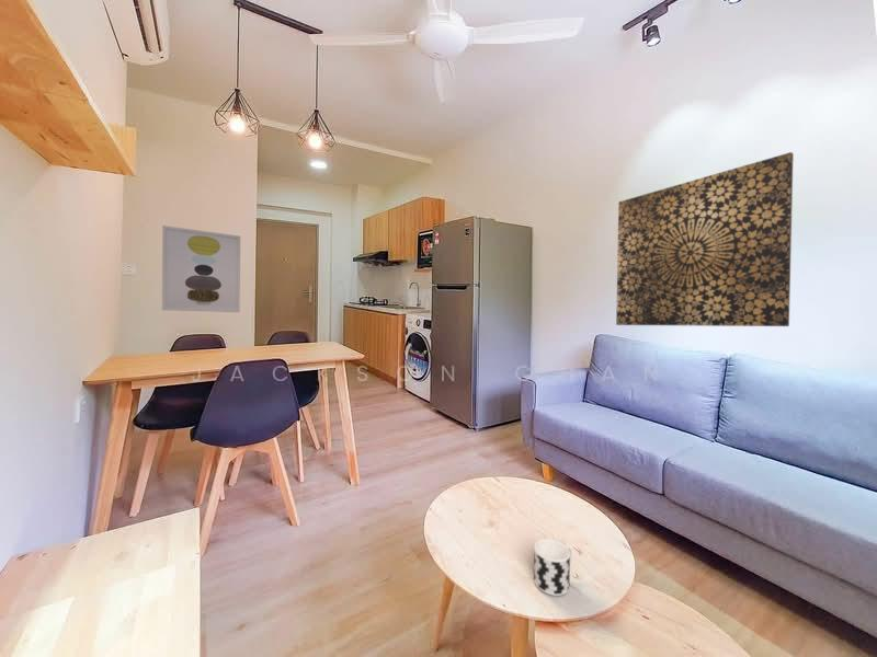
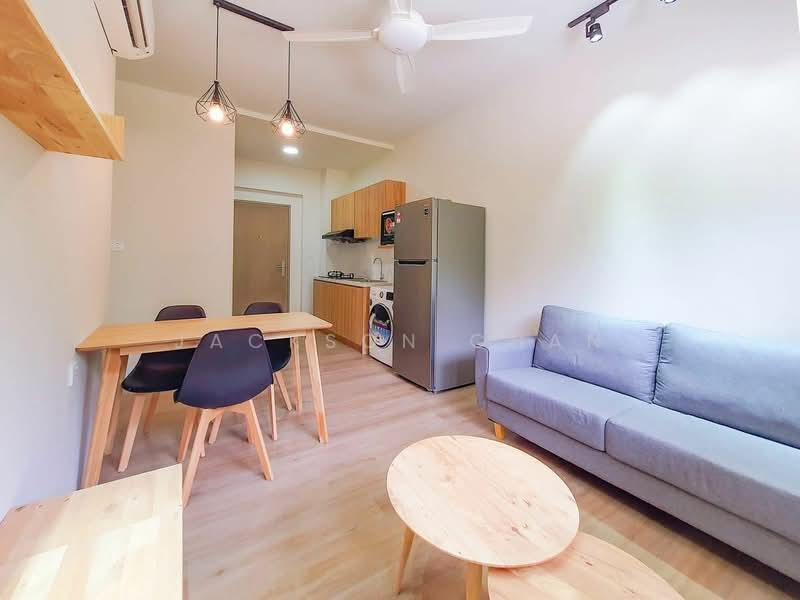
- wall art [615,151,795,327]
- wall art [161,224,241,313]
- cup [533,538,573,597]
